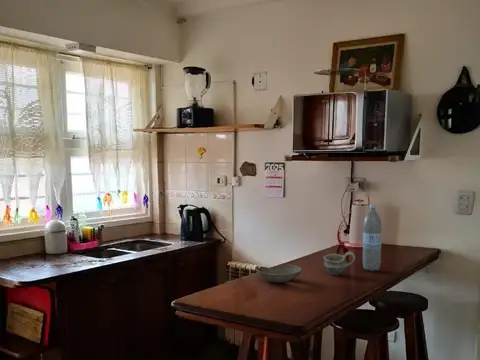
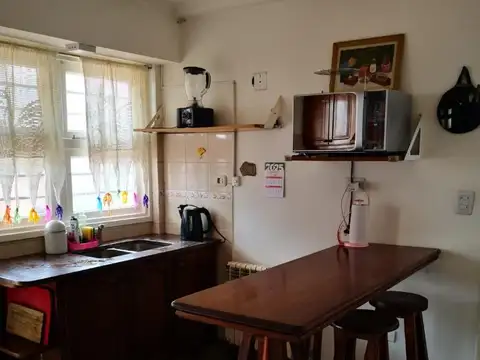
- water bottle [362,203,383,272]
- bowl [254,263,303,284]
- cup [323,251,356,276]
